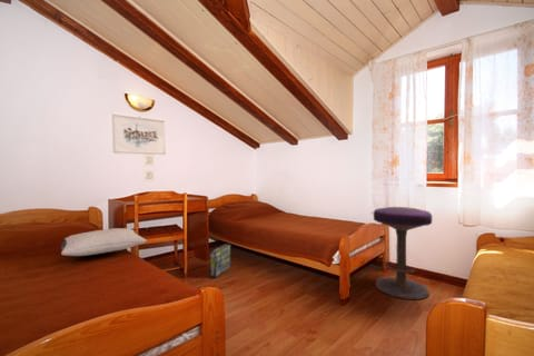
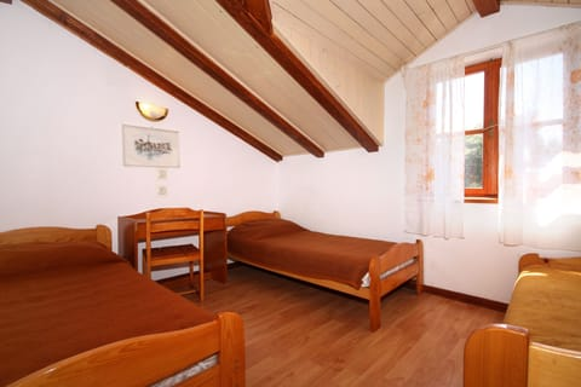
- box [209,244,231,278]
- stool [373,206,433,300]
- pillow [60,227,148,257]
